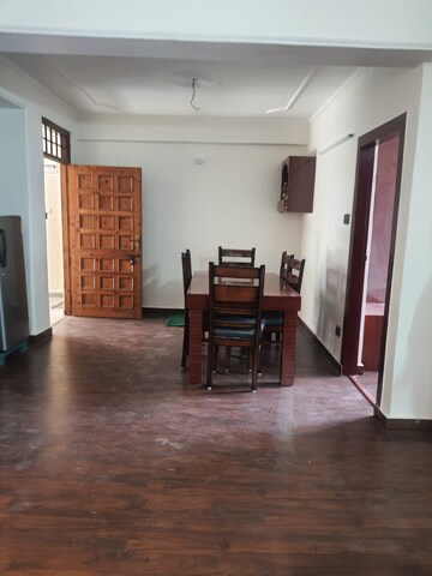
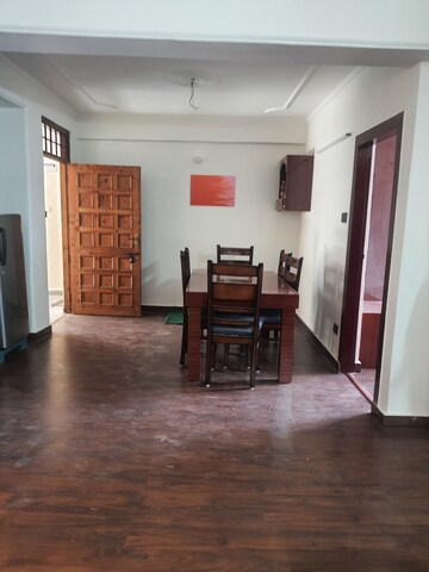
+ wall art [188,174,237,209]
